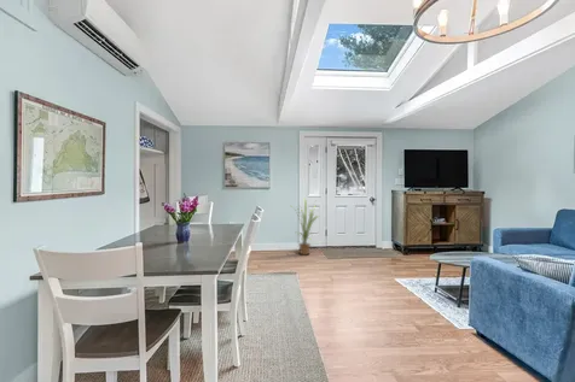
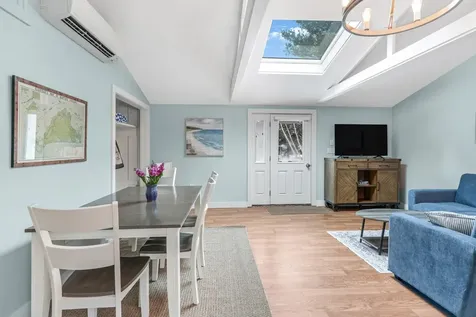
- house plant [291,198,320,257]
